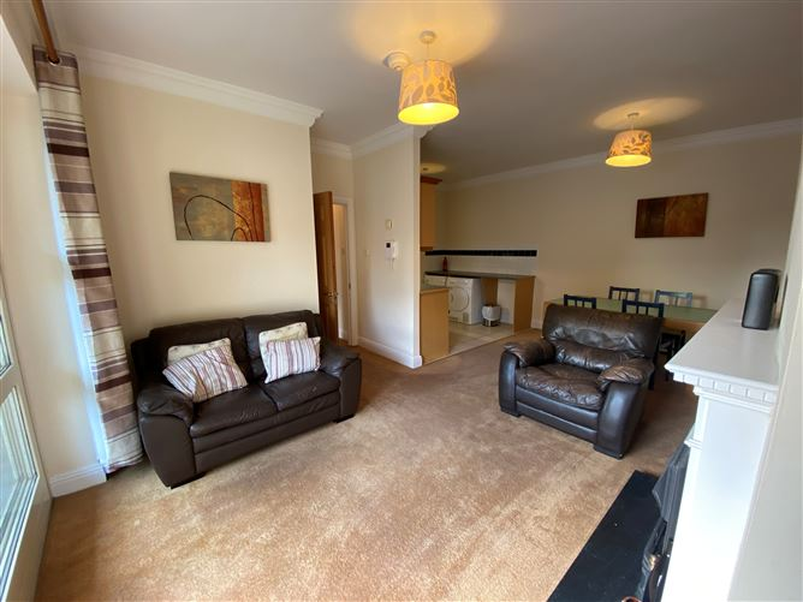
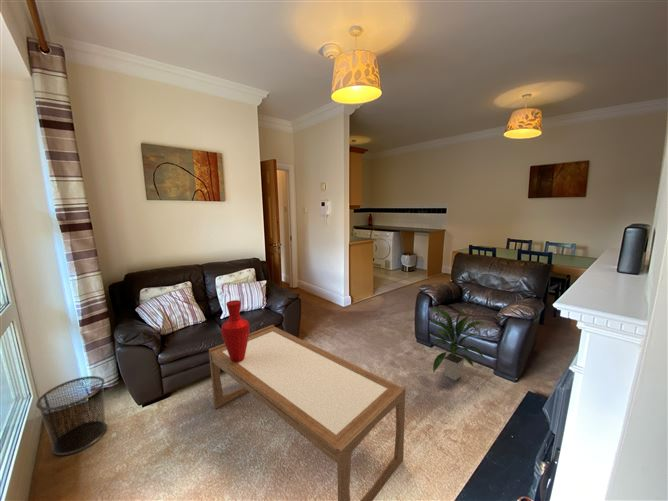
+ vase [220,299,251,362]
+ indoor plant [427,307,487,382]
+ coffee table [208,324,407,501]
+ waste bin [35,375,108,456]
